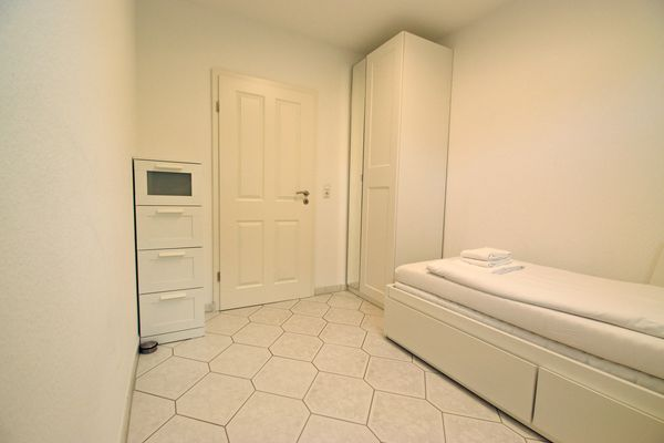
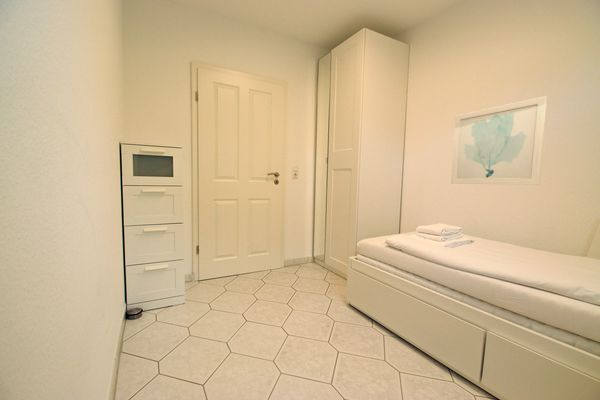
+ wall art [450,95,548,186]
